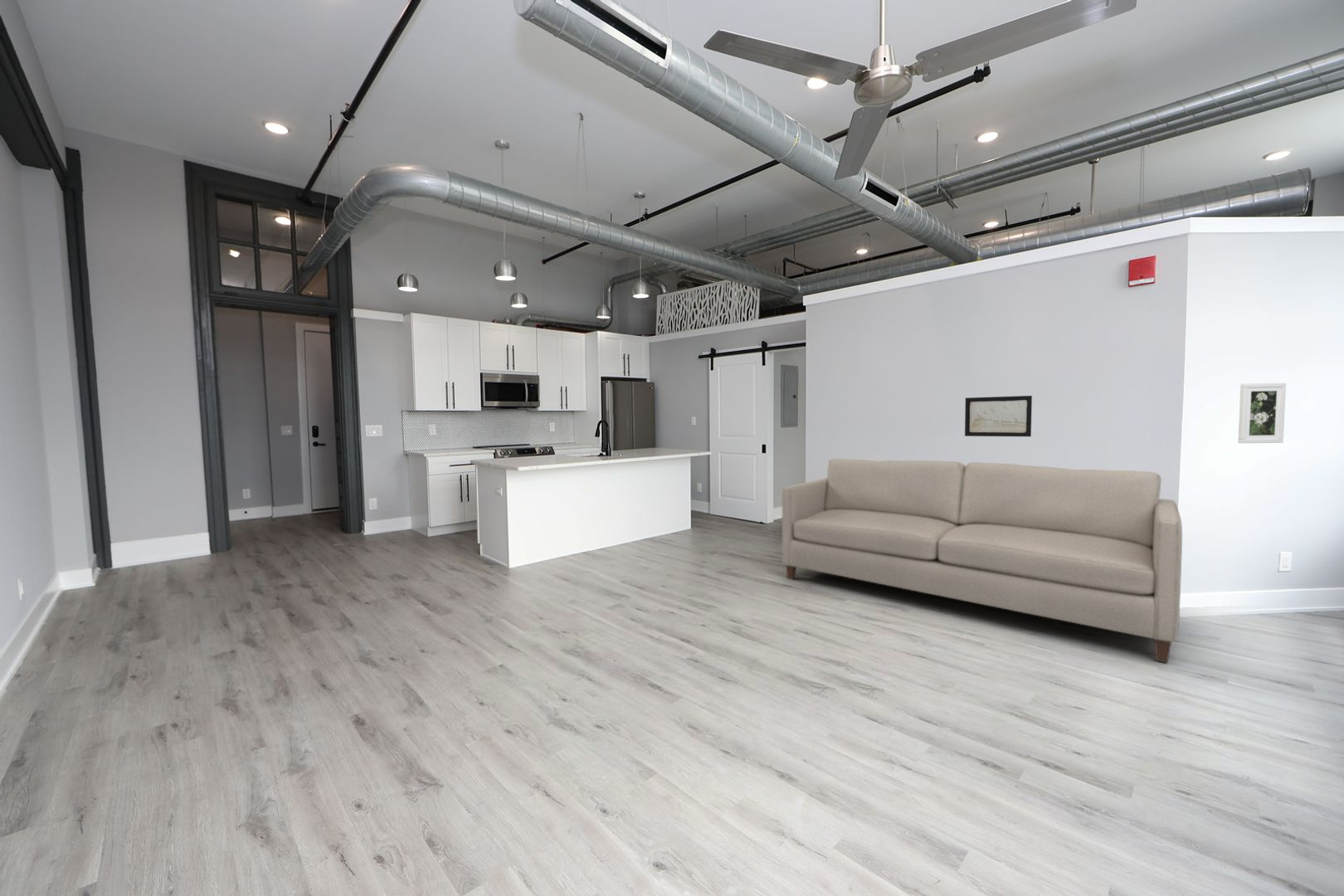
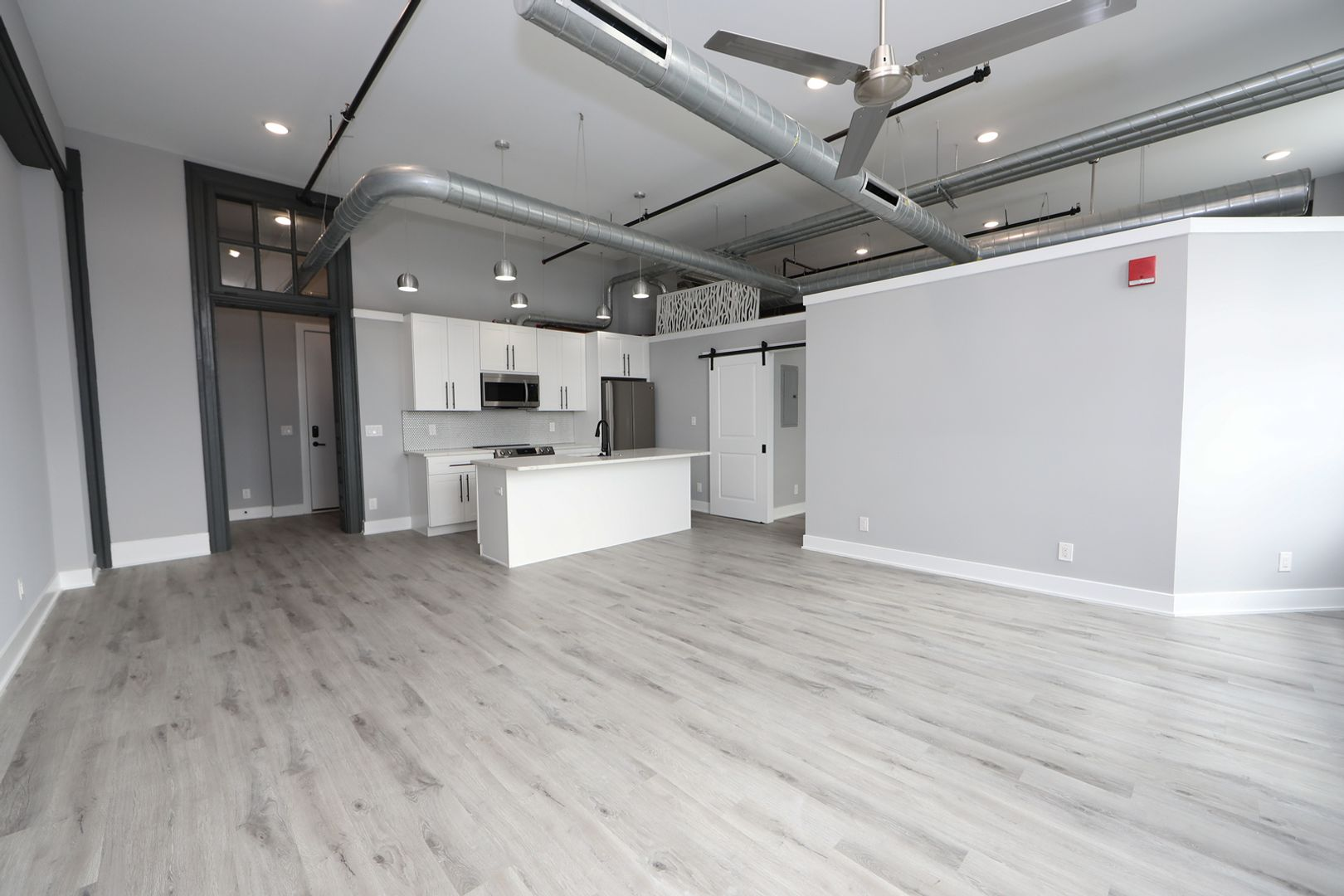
- sofa [782,458,1183,664]
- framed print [1237,382,1287,444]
- wall art [964,395,1033,437]
